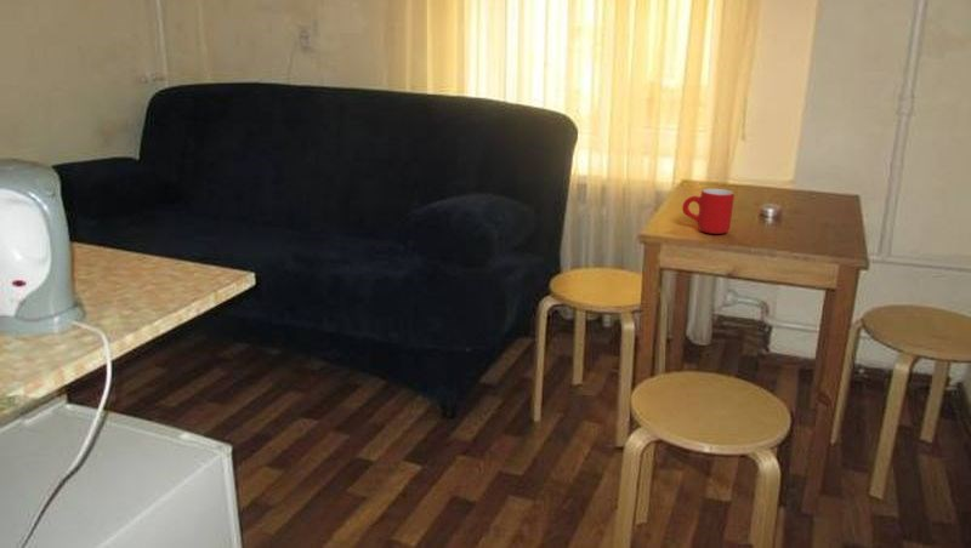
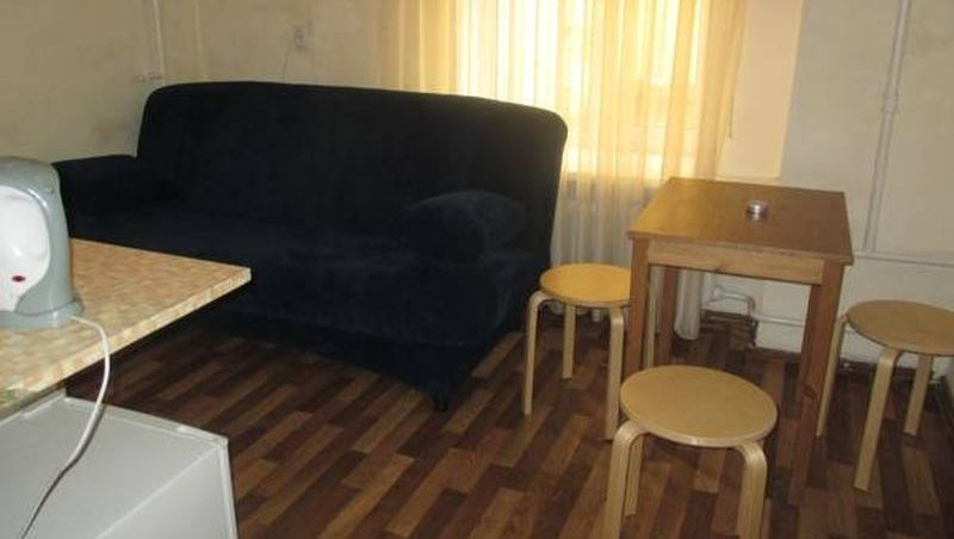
- mug [681,188,736,235]
